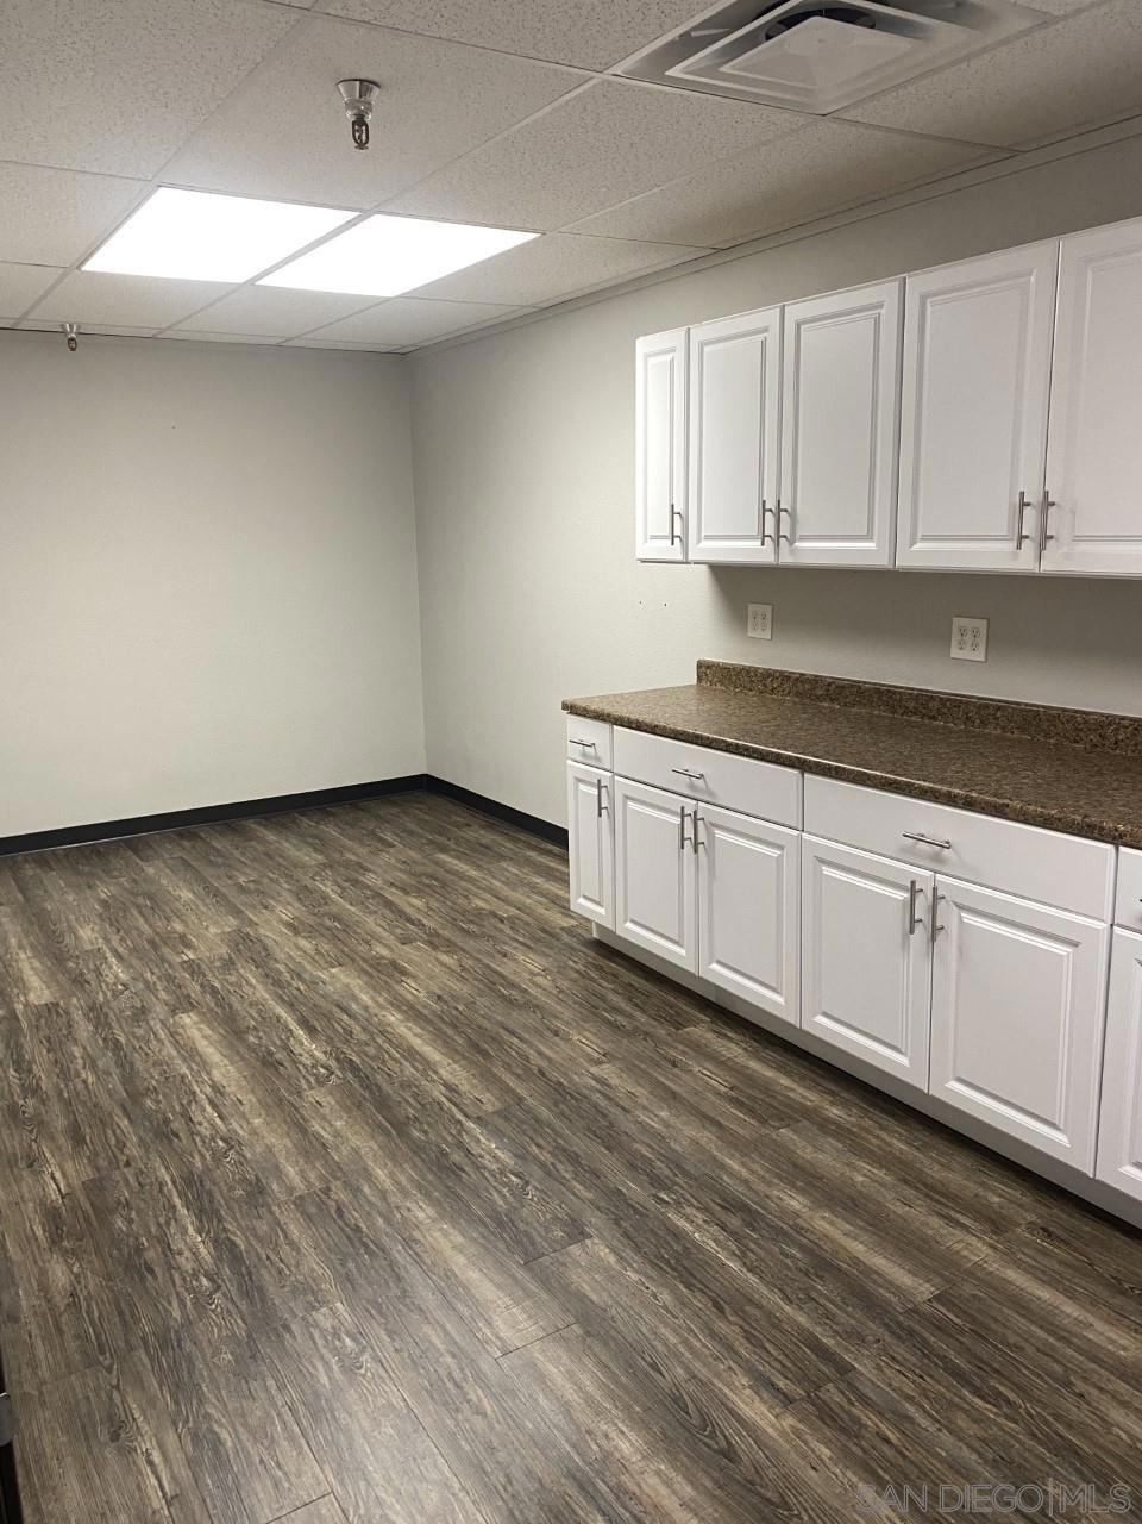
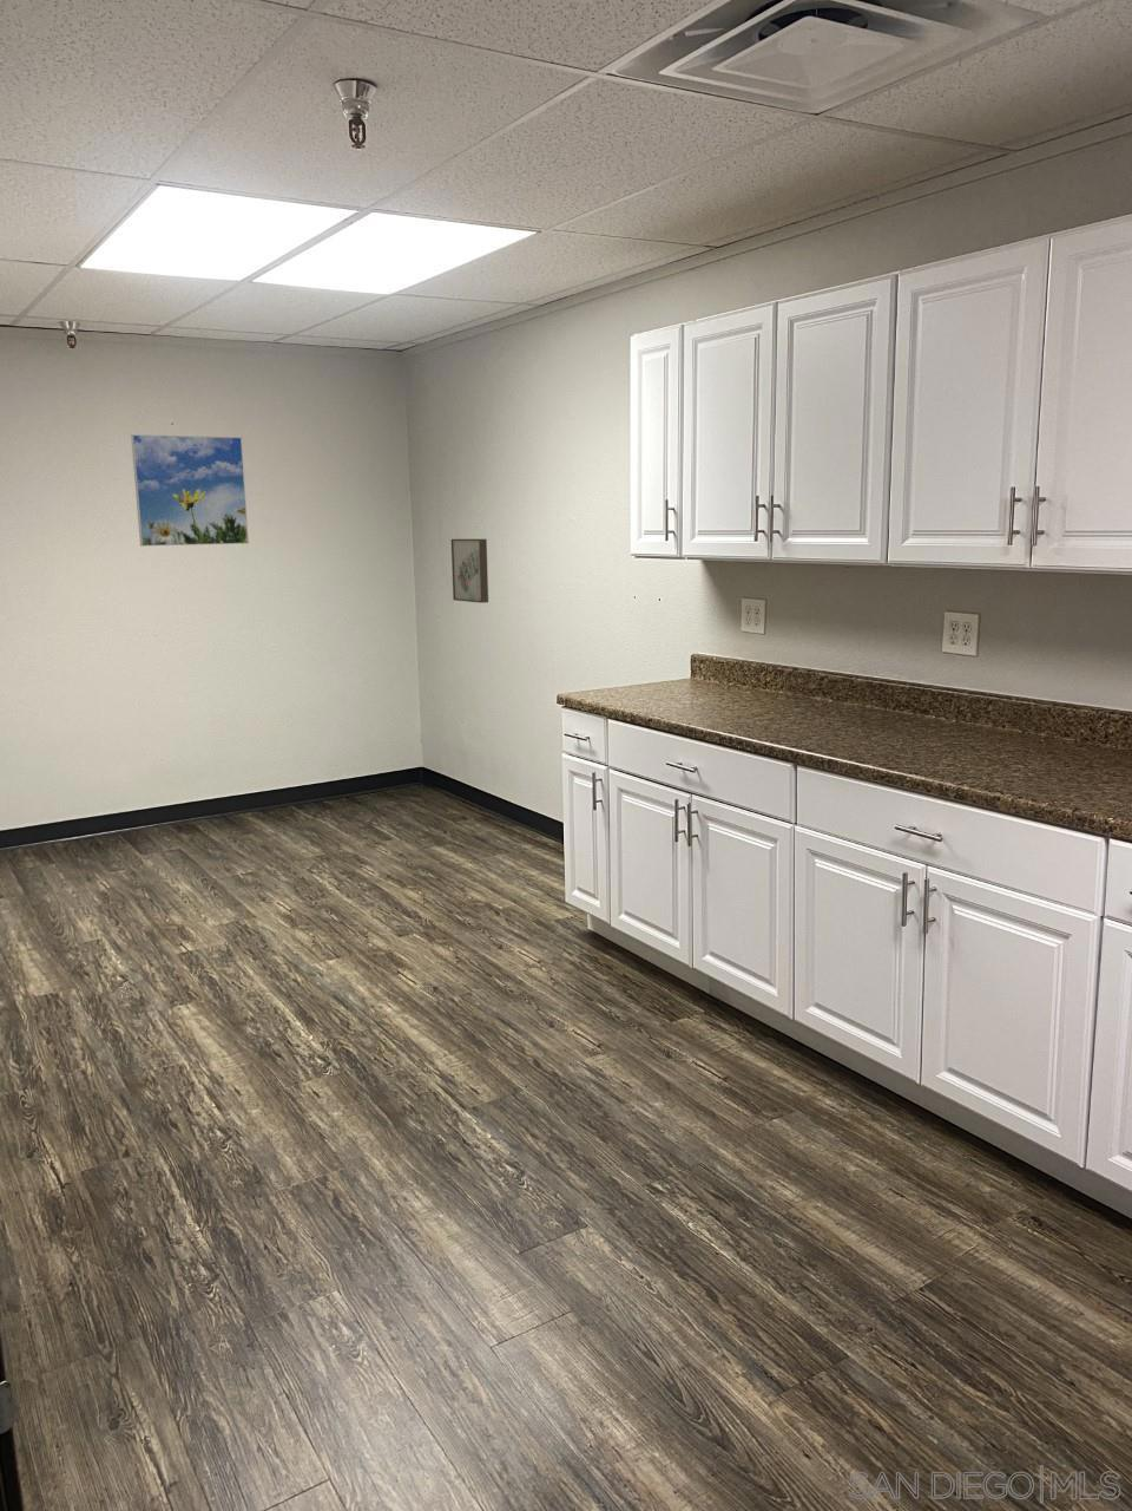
+ wall art [451,538,490,604]
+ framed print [130,433,250,547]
